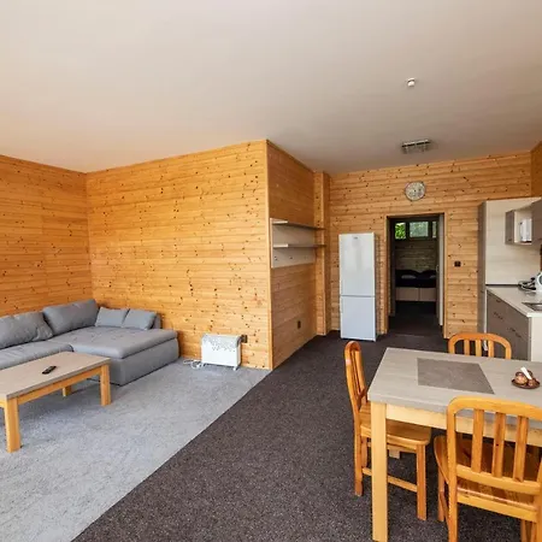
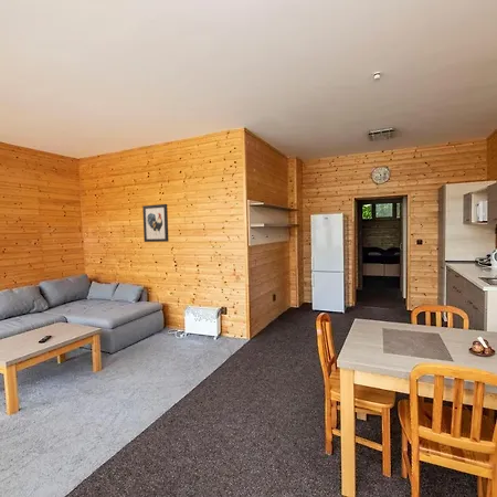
+ wall art [141,203,170,243]
